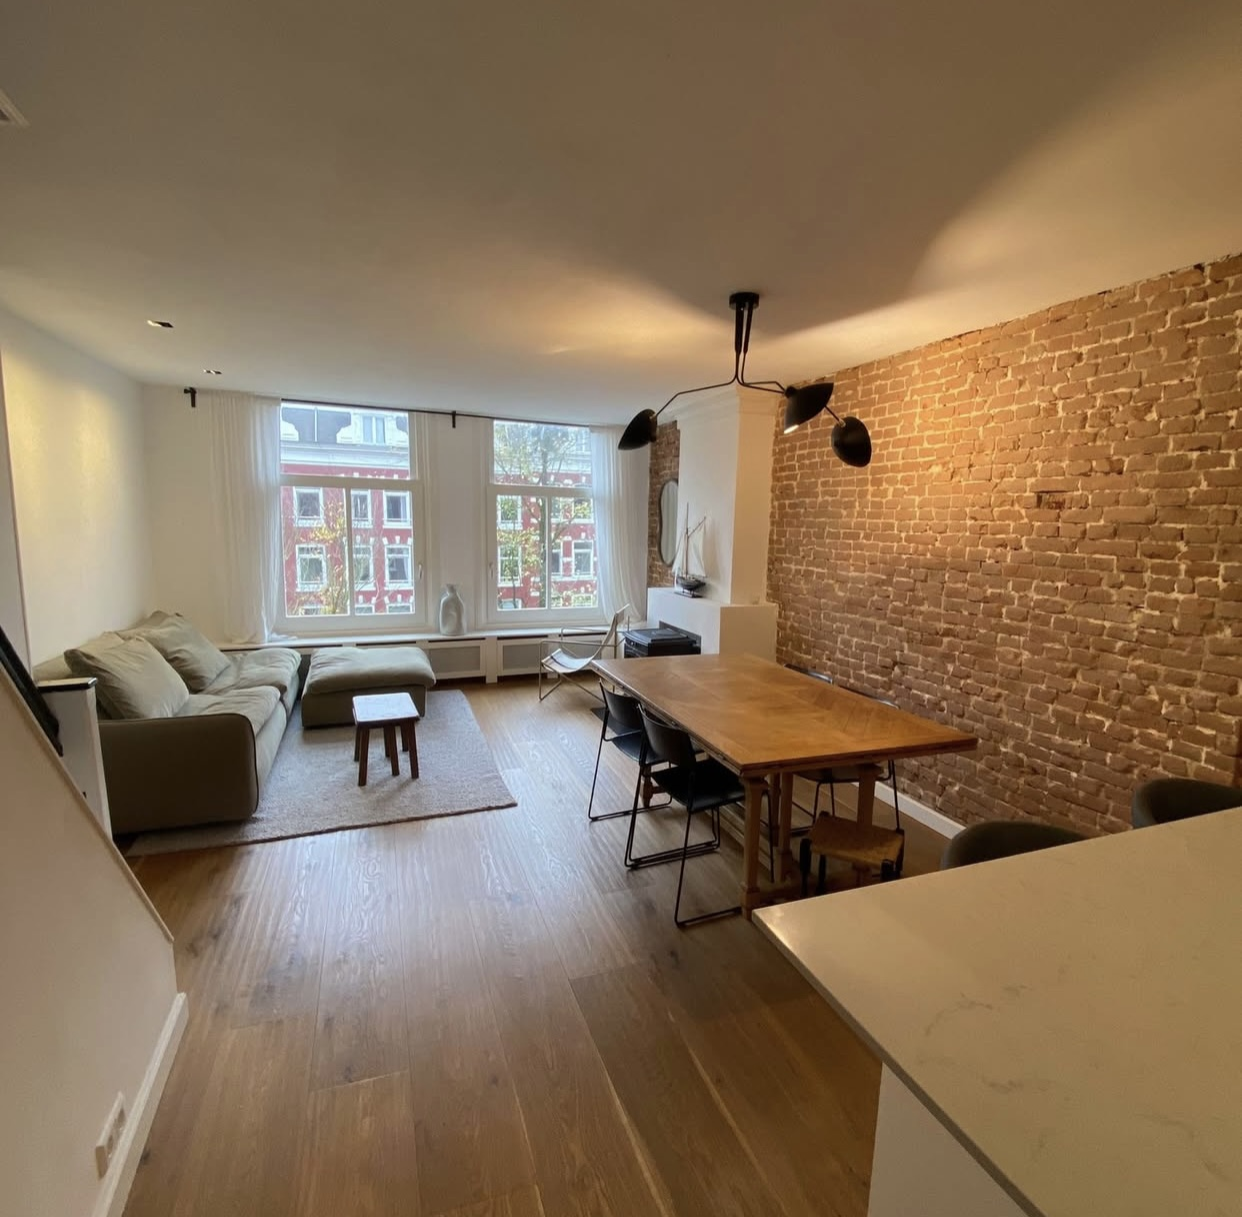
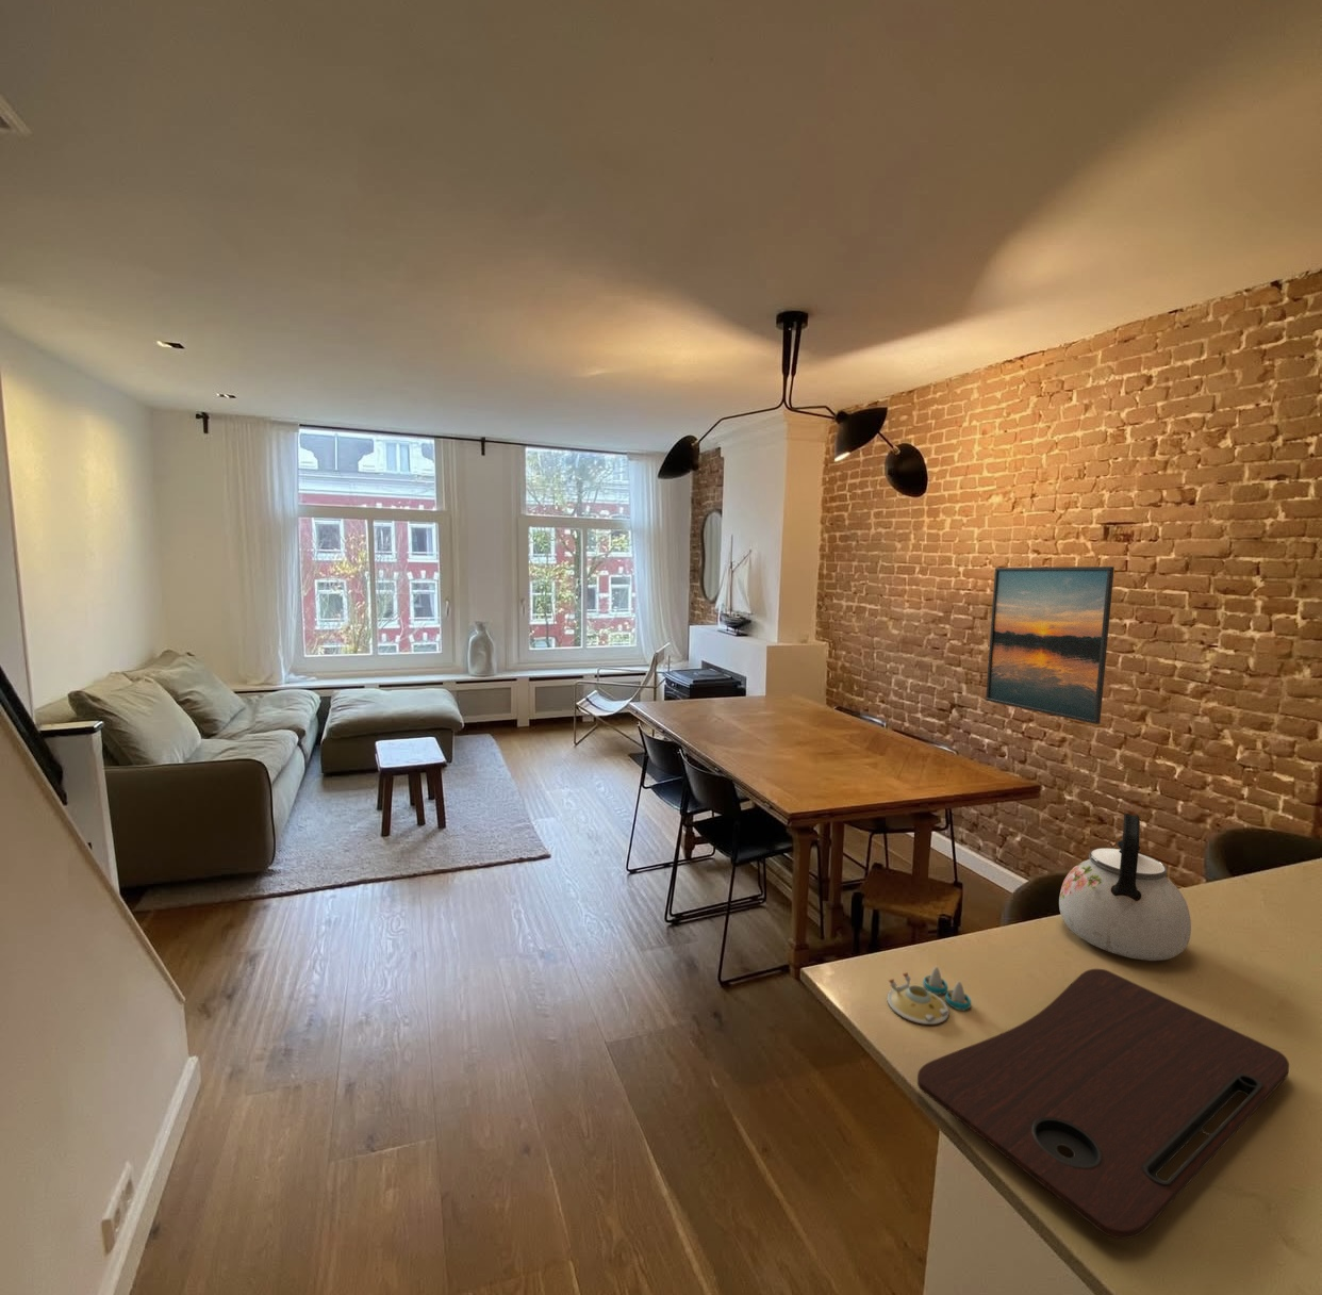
+ salt and pepper shaker set [887,967,972,1026]
+ cutting board [917,968,1290,1239]
+ kettle [1058,812,1192,962]
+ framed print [984,566,1116,726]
